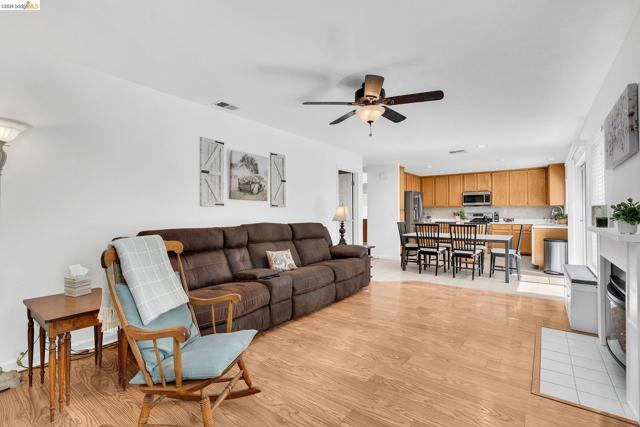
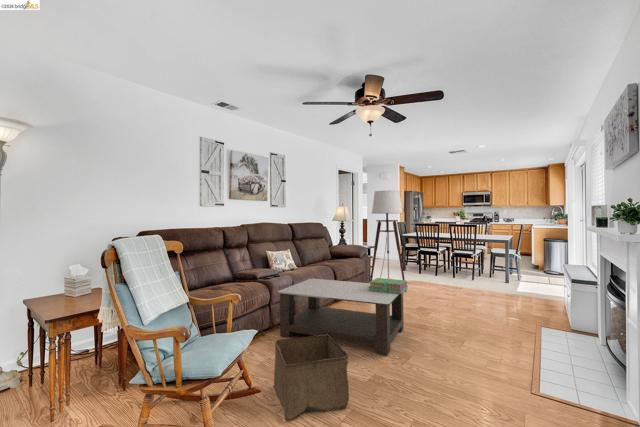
+ coffee table [276,278,405,356]
+ storage bin [273,334,350,423]
+ stack of books [369,277,409,294]
+ floor lamp [369,189,407,293]
